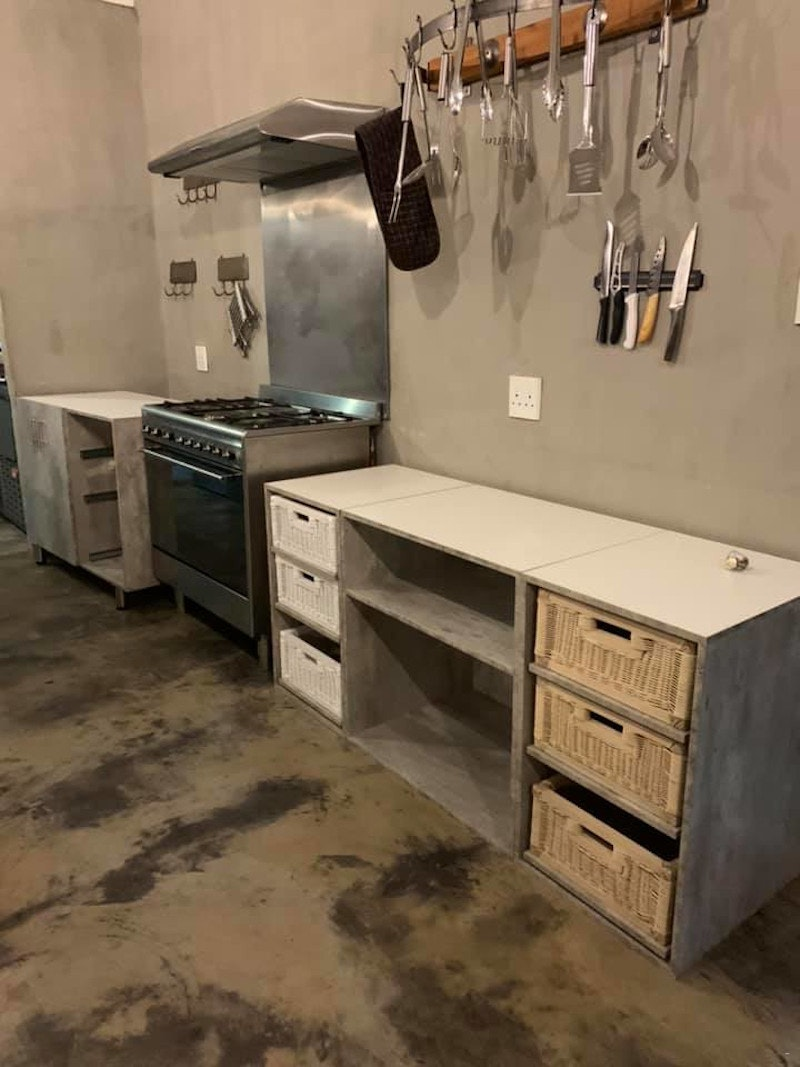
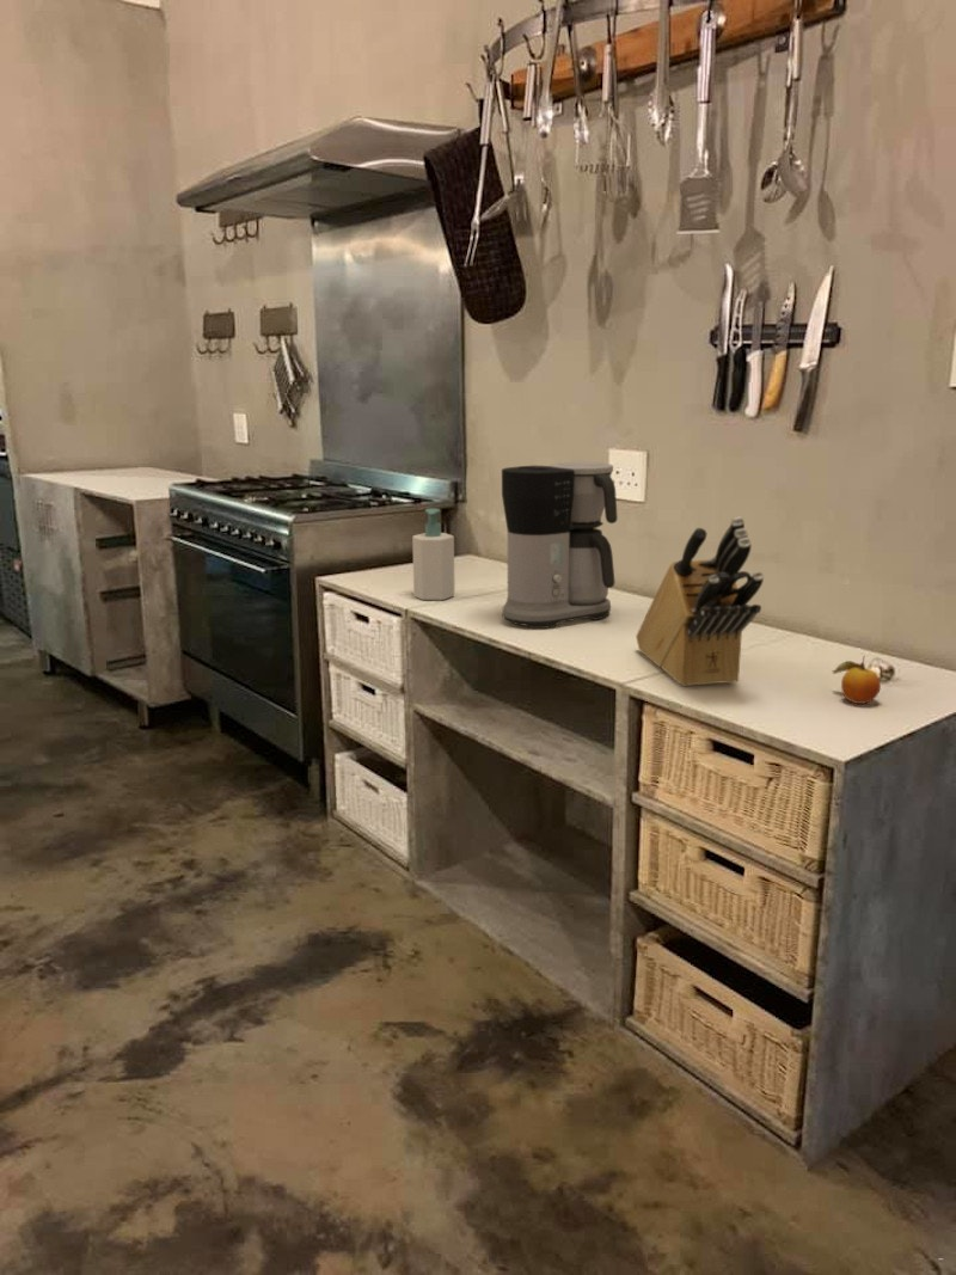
+ fruit [832,655,882,705]
+ coffee maker [501,460,619,630]
+ knife block [635,515,765,687]
+ soap bottle [411,507,456,601]
